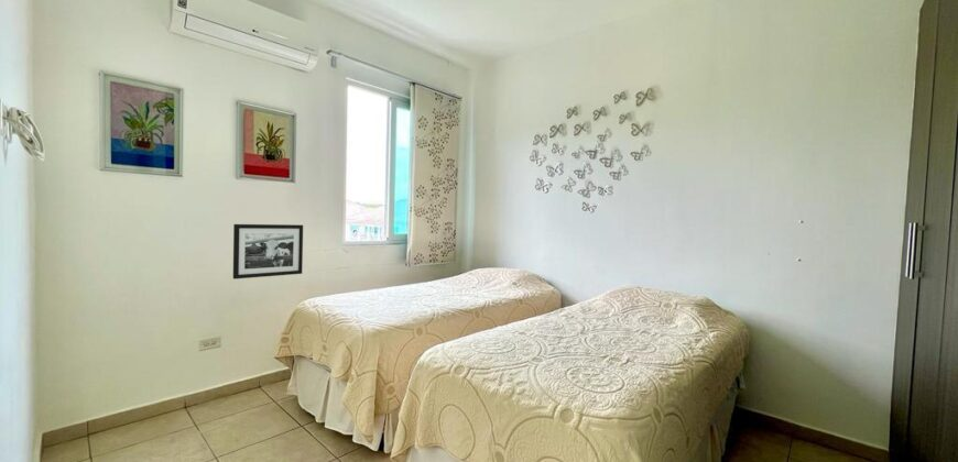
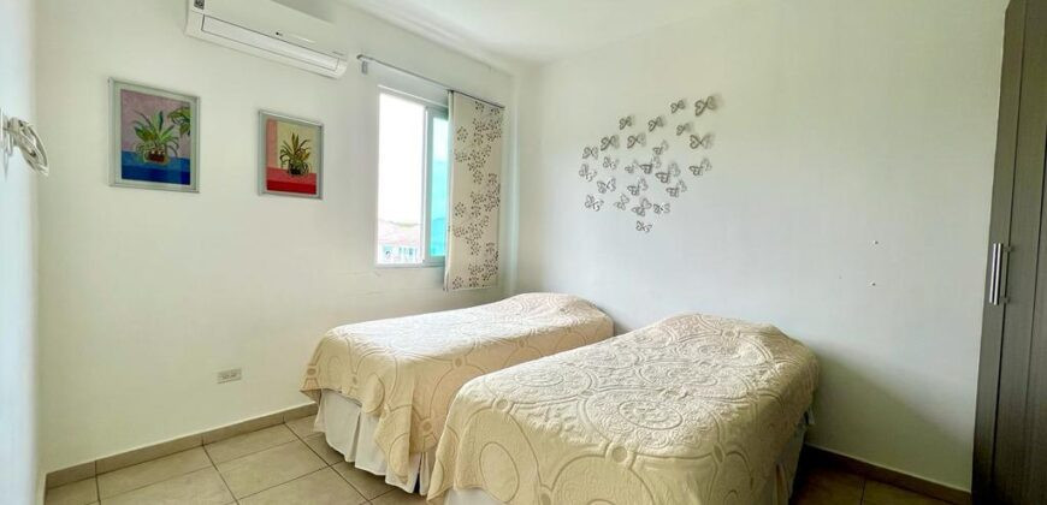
- picture frame [232,223,304,280]
